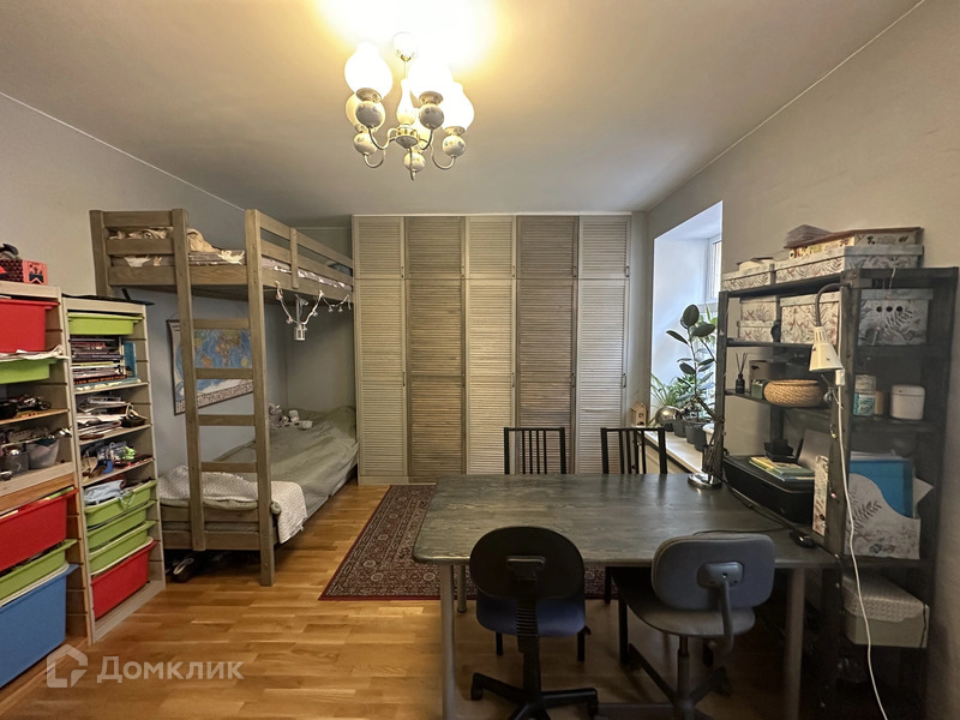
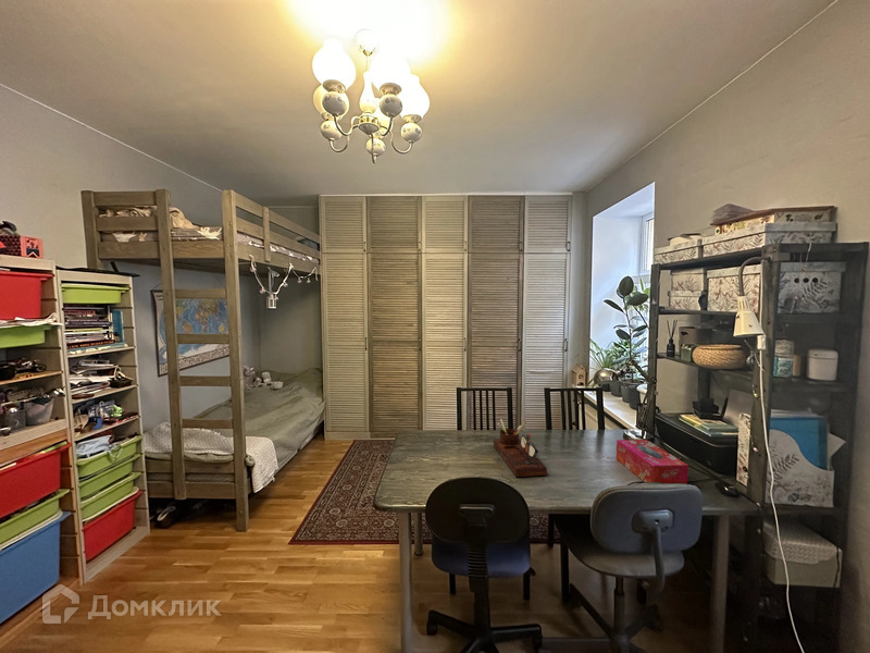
+ tissue box [616,439,689,485]
+ desk organizer [493,418,548,478]
